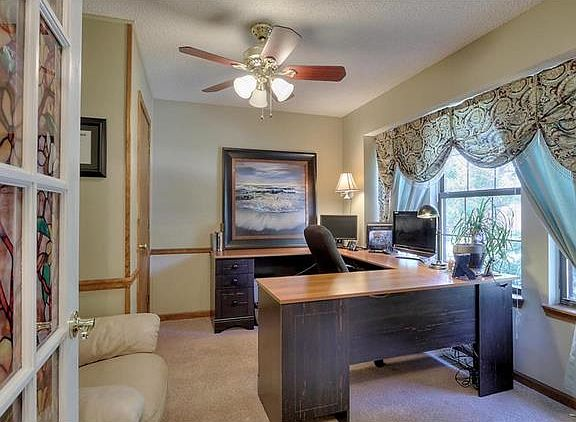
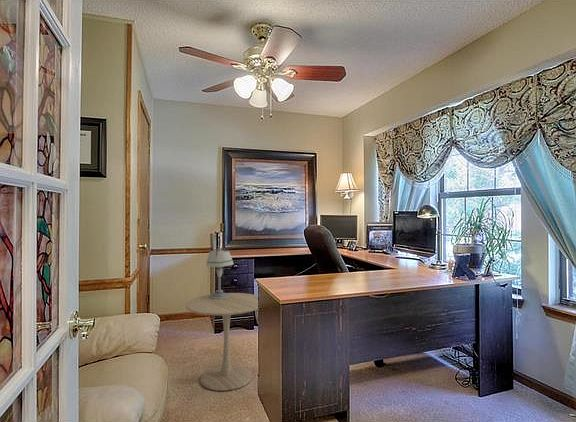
+ side table [184,292,259,392]
+ table lamp [205,246,235,299]
